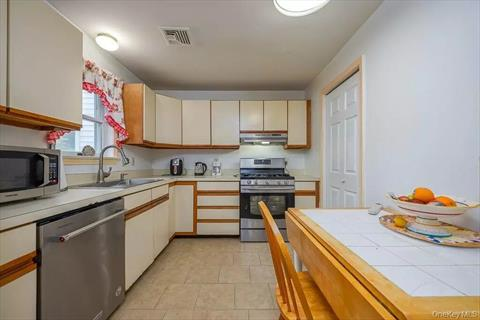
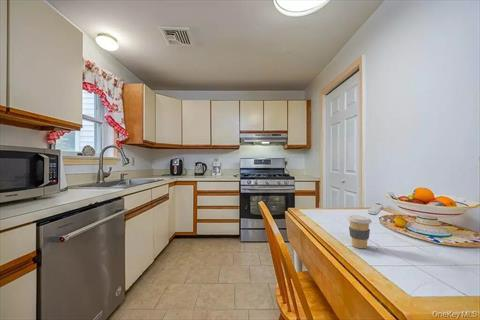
+ coffee cup [347,214,373,249]
